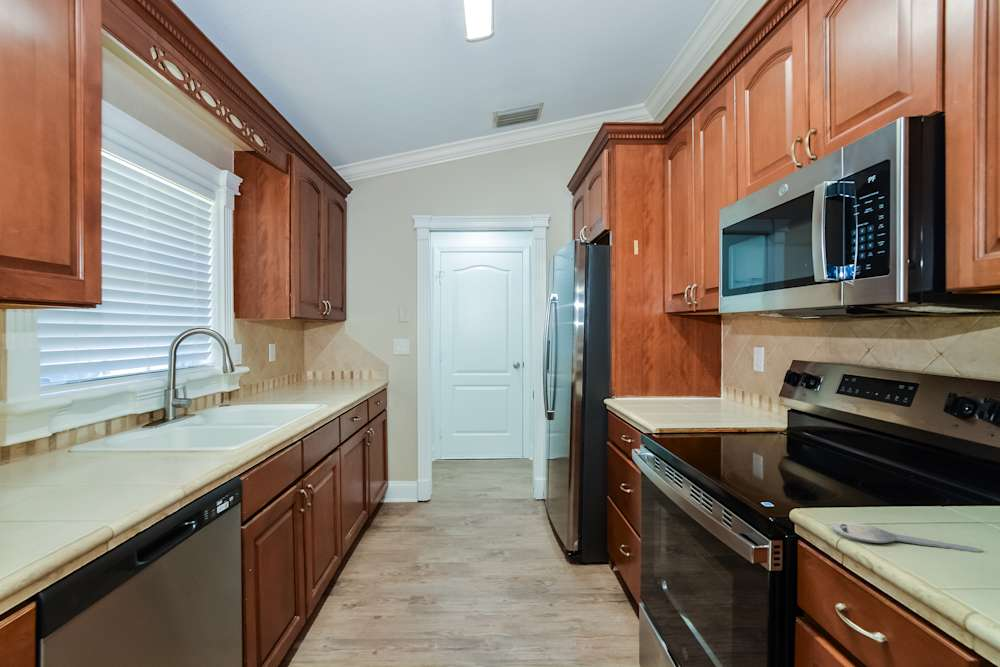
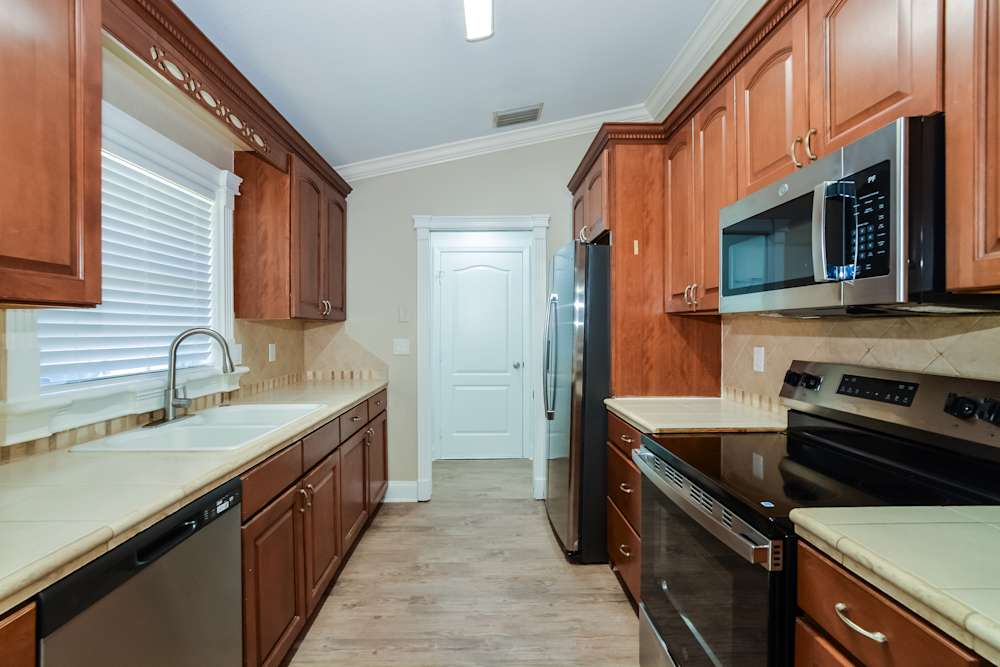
- key [832,521,984,553]
